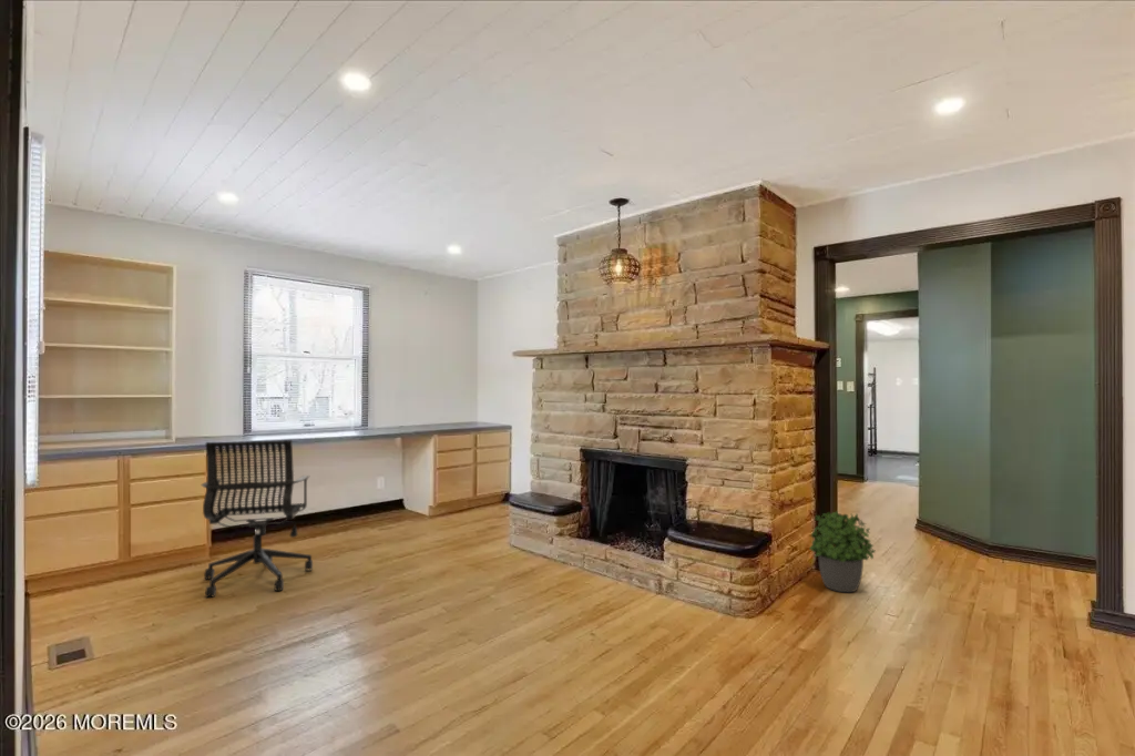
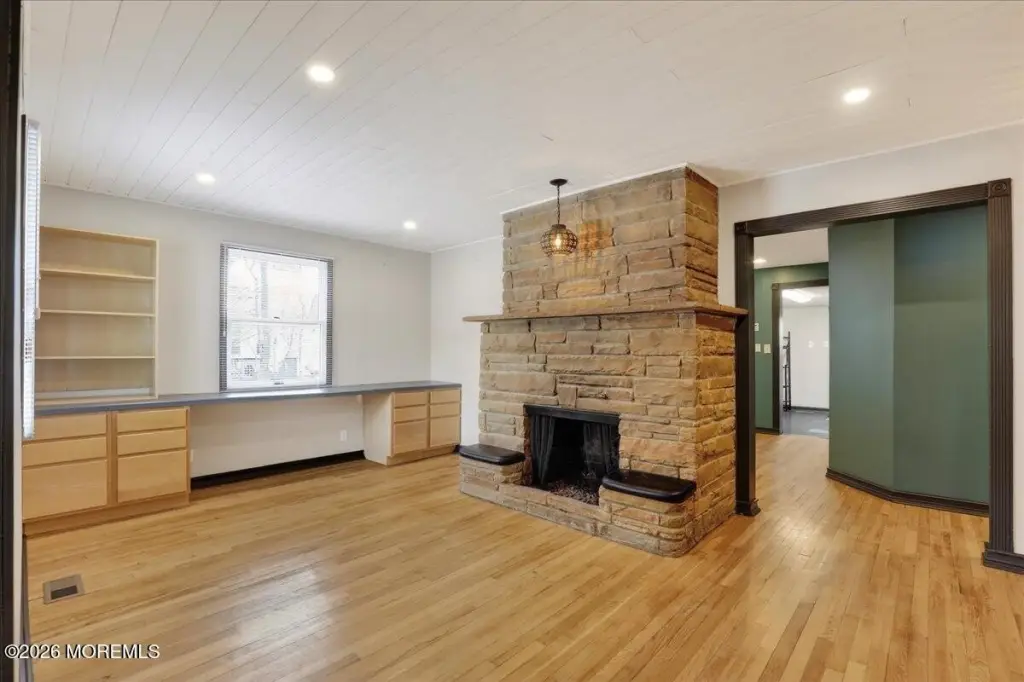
- office chair [201,439,314,599]
- potted plant [808,510,877,593]
